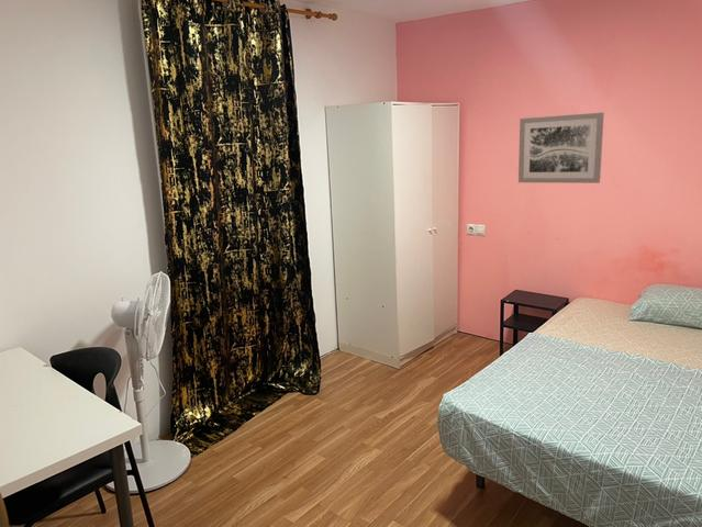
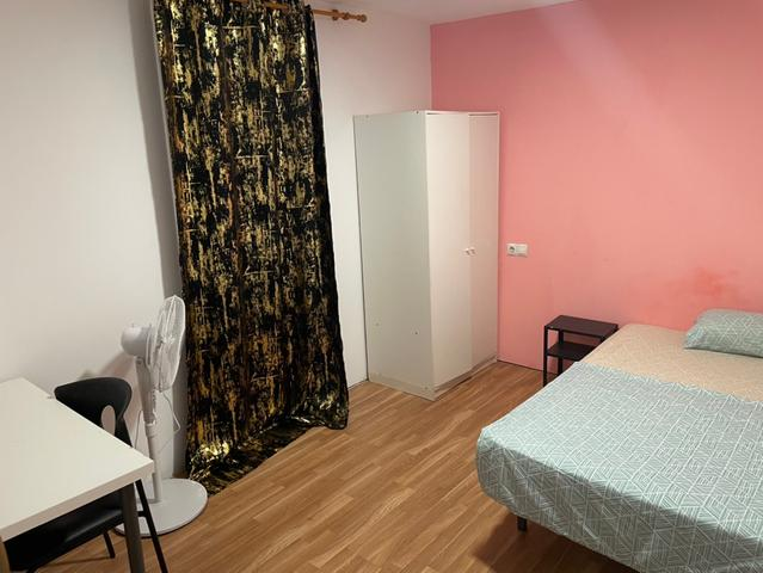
- wall art [517,112,605,184]
